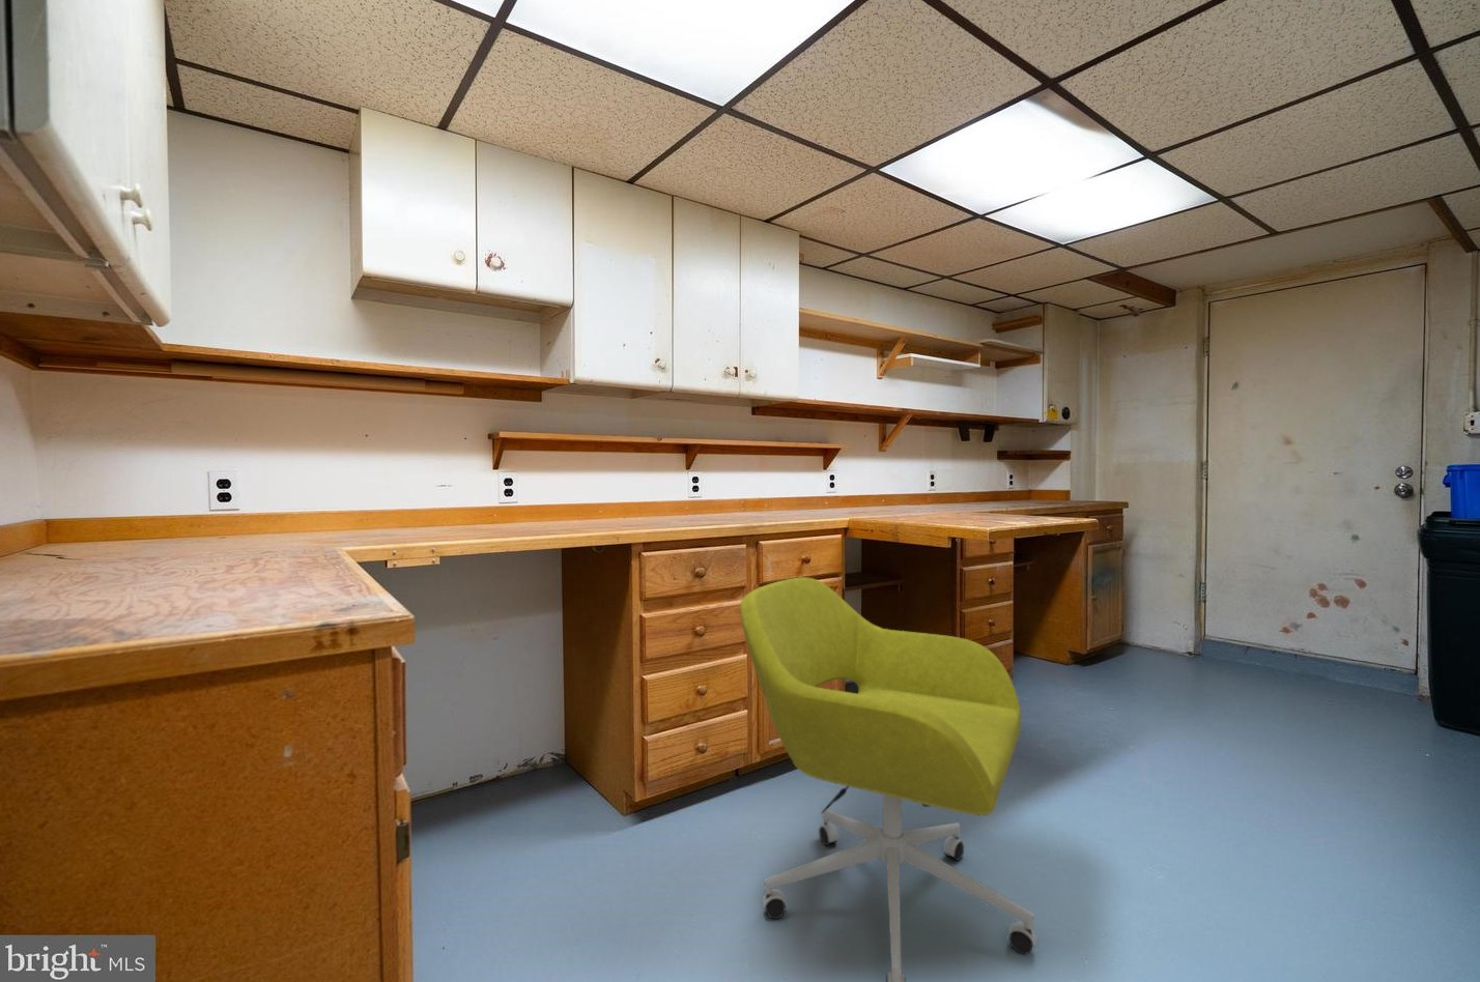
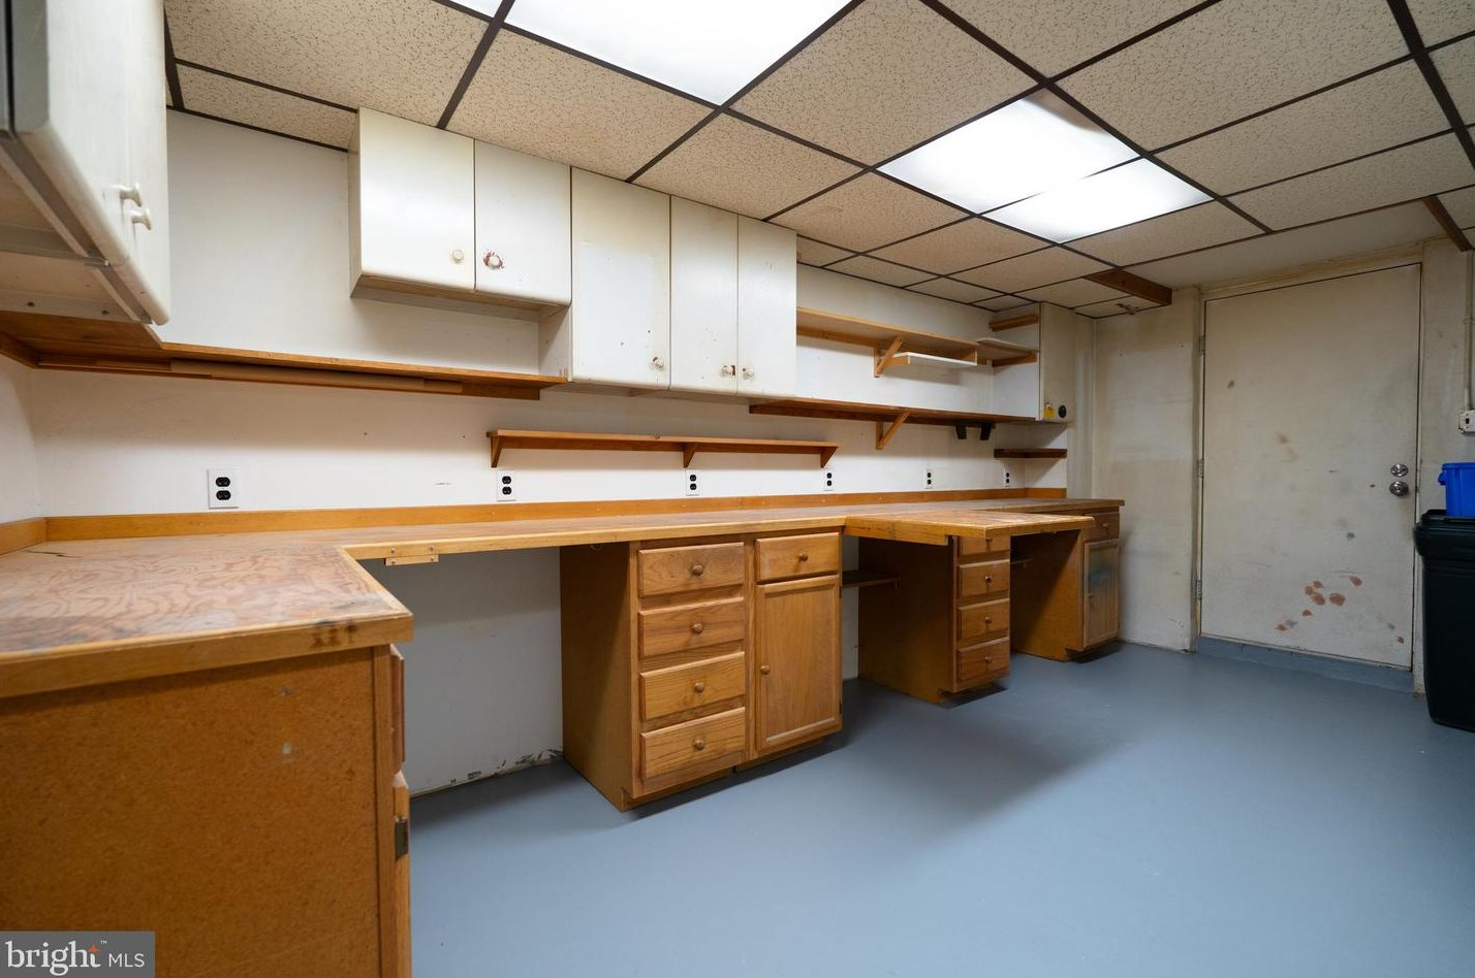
- office chair [739,576,1037,982]
